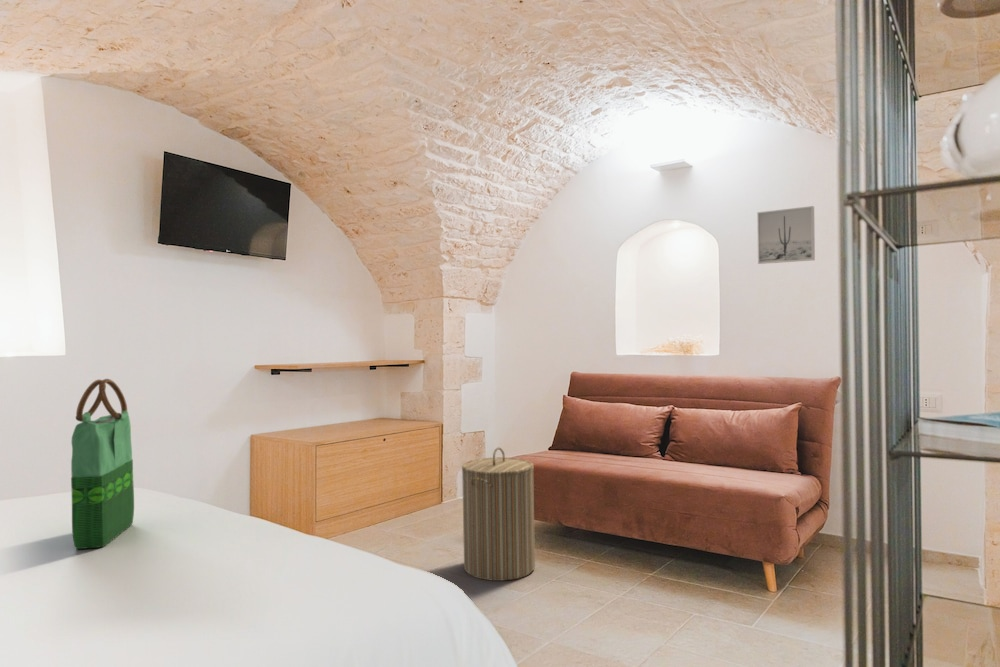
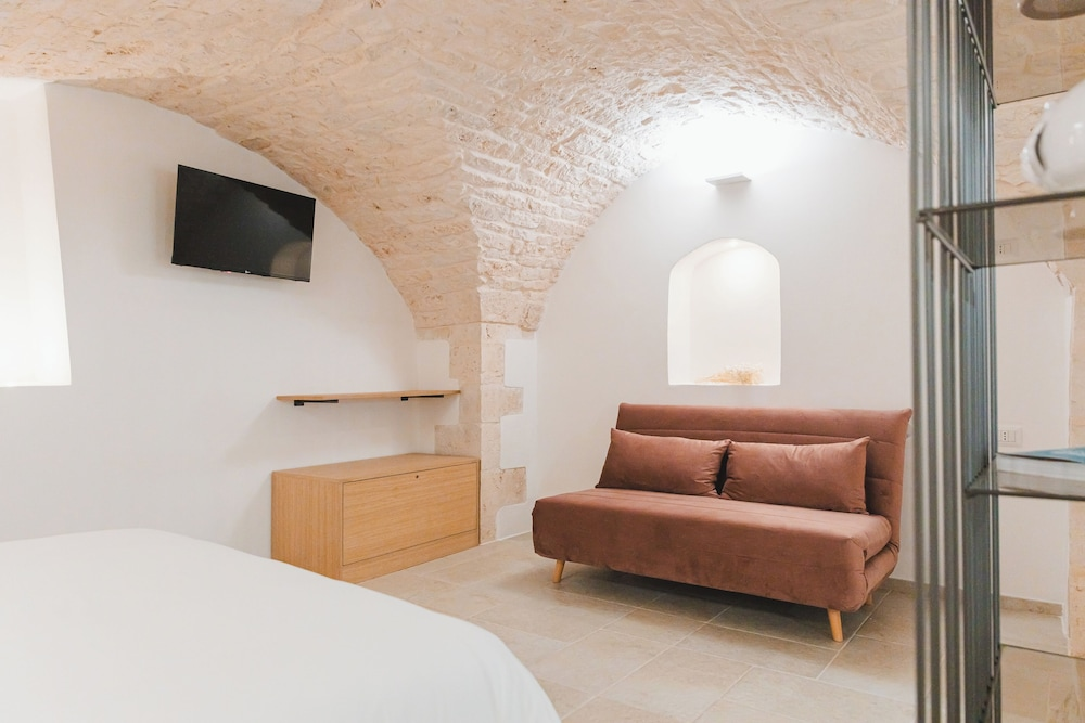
- wall art [756,205,816,265]
- laundry hamper [461,446,536,582]
- tote bag [70,378,135,550]
